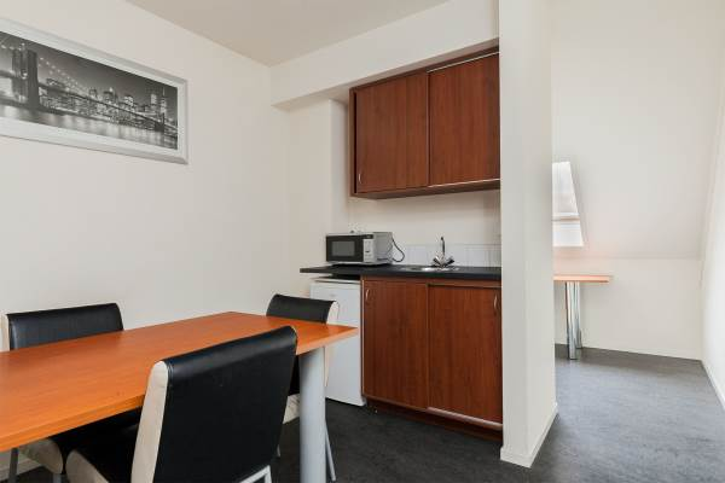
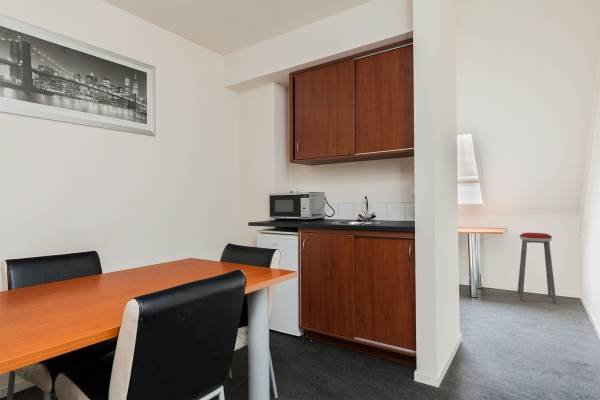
+ music stool [516,232,558,306]
